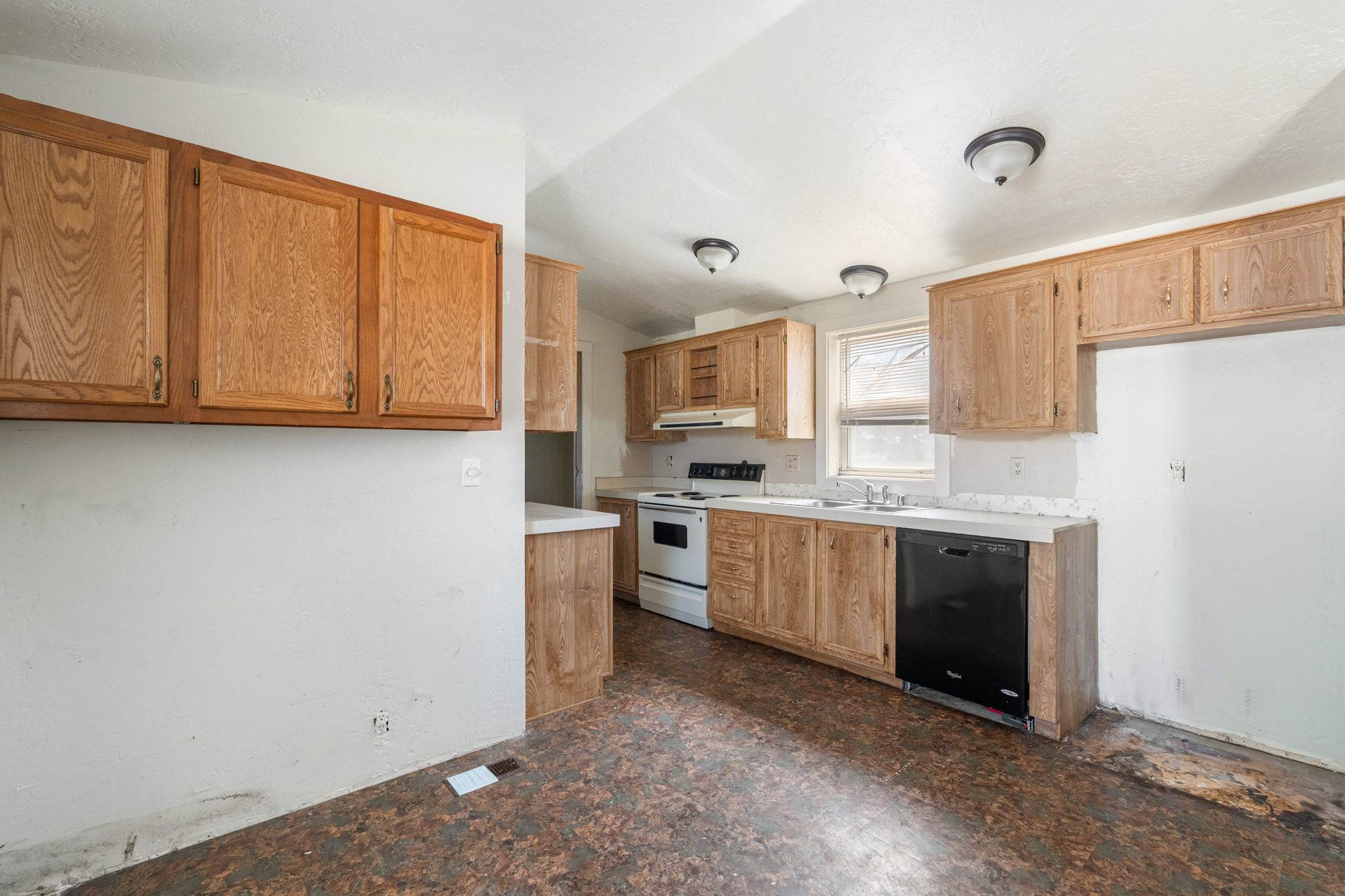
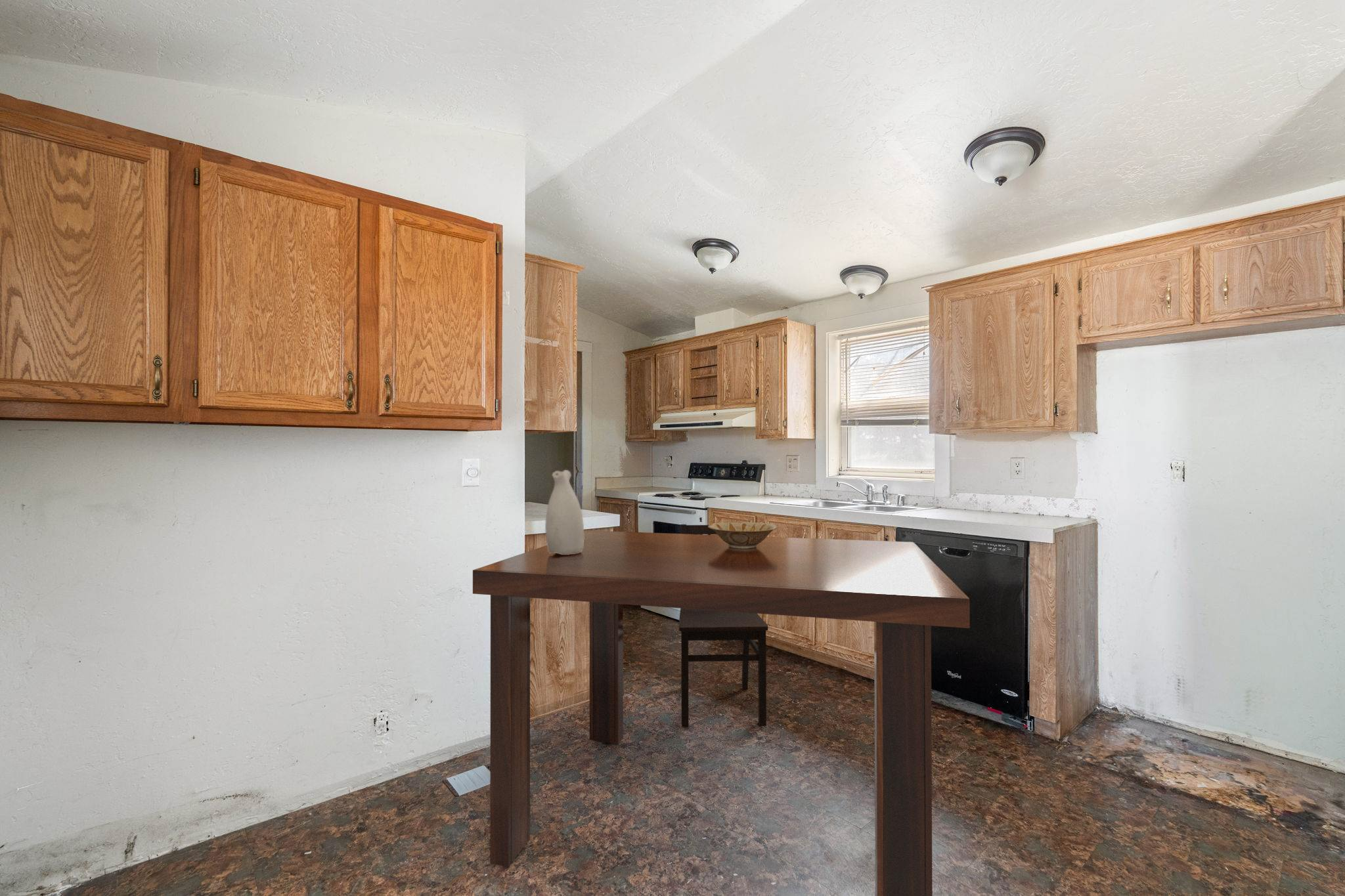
+ dining chair [678,524,768,727]
+ vase [544,469,584,555]
+ bowl [708,521,779,549]
+ dining table [472,530,971,896]
